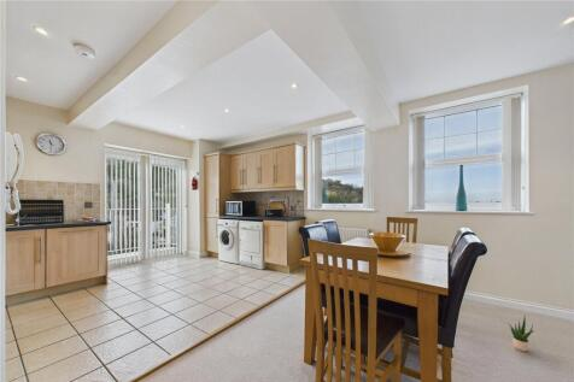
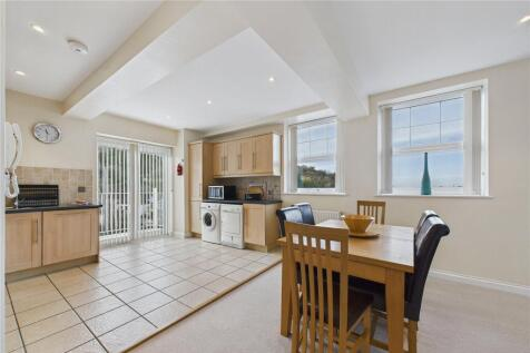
- potted plant [505,316,537,353]
